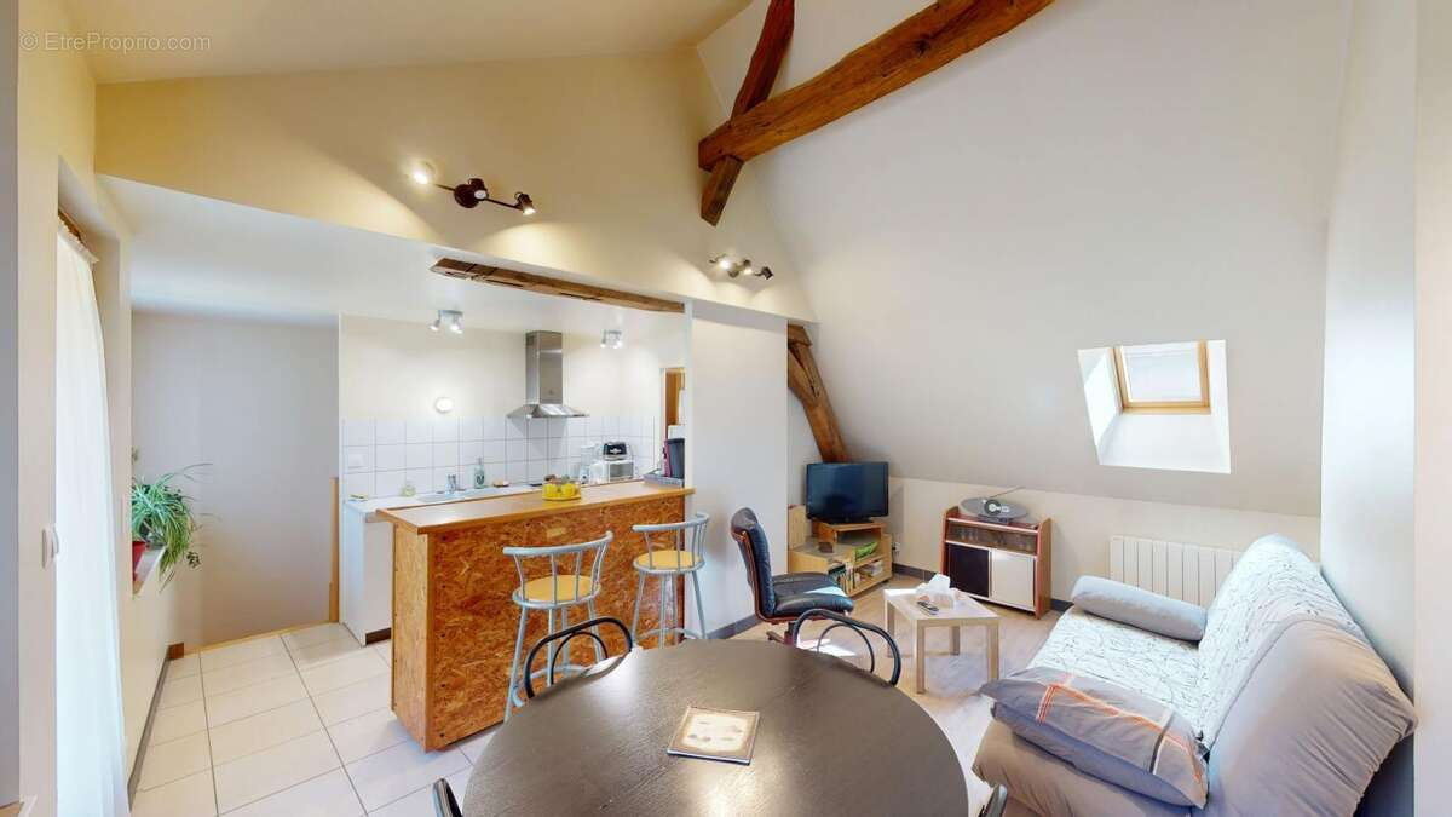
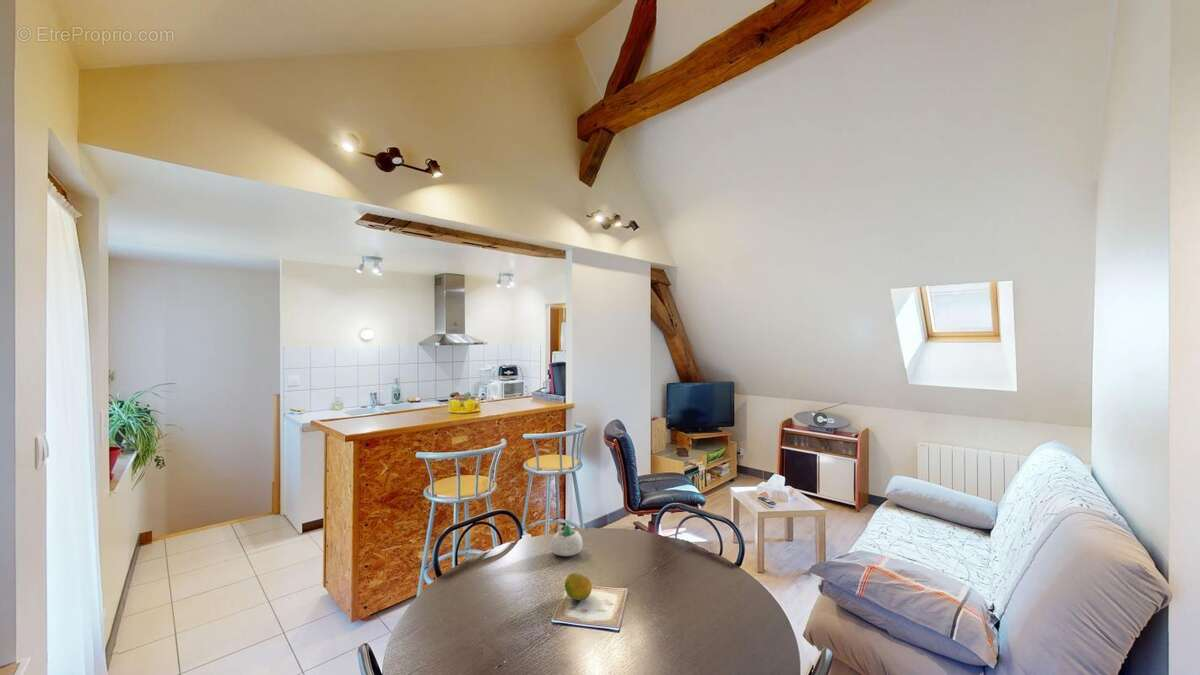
+ fruit [564,572,593,601]
+ succulent planter [549,523,584,557]
